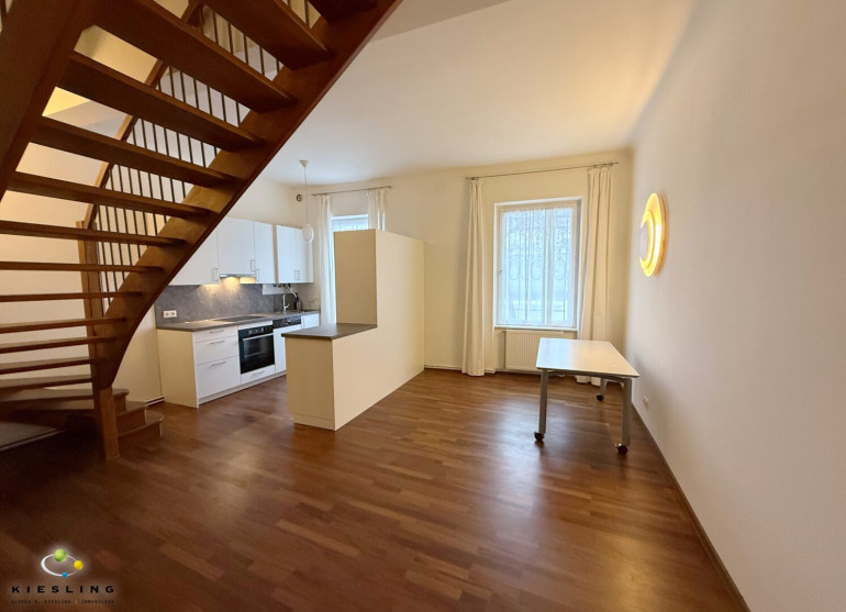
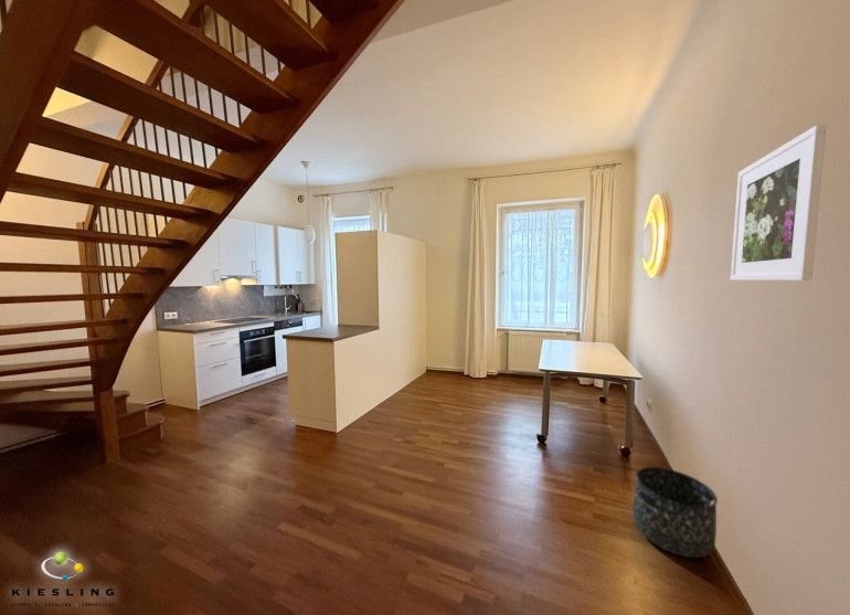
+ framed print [730,123,828,282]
+ basket [631,466,719,559]
